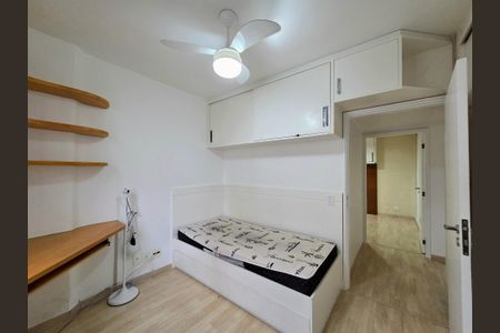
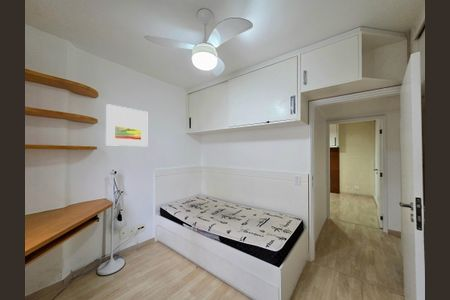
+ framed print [105,103,148,147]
